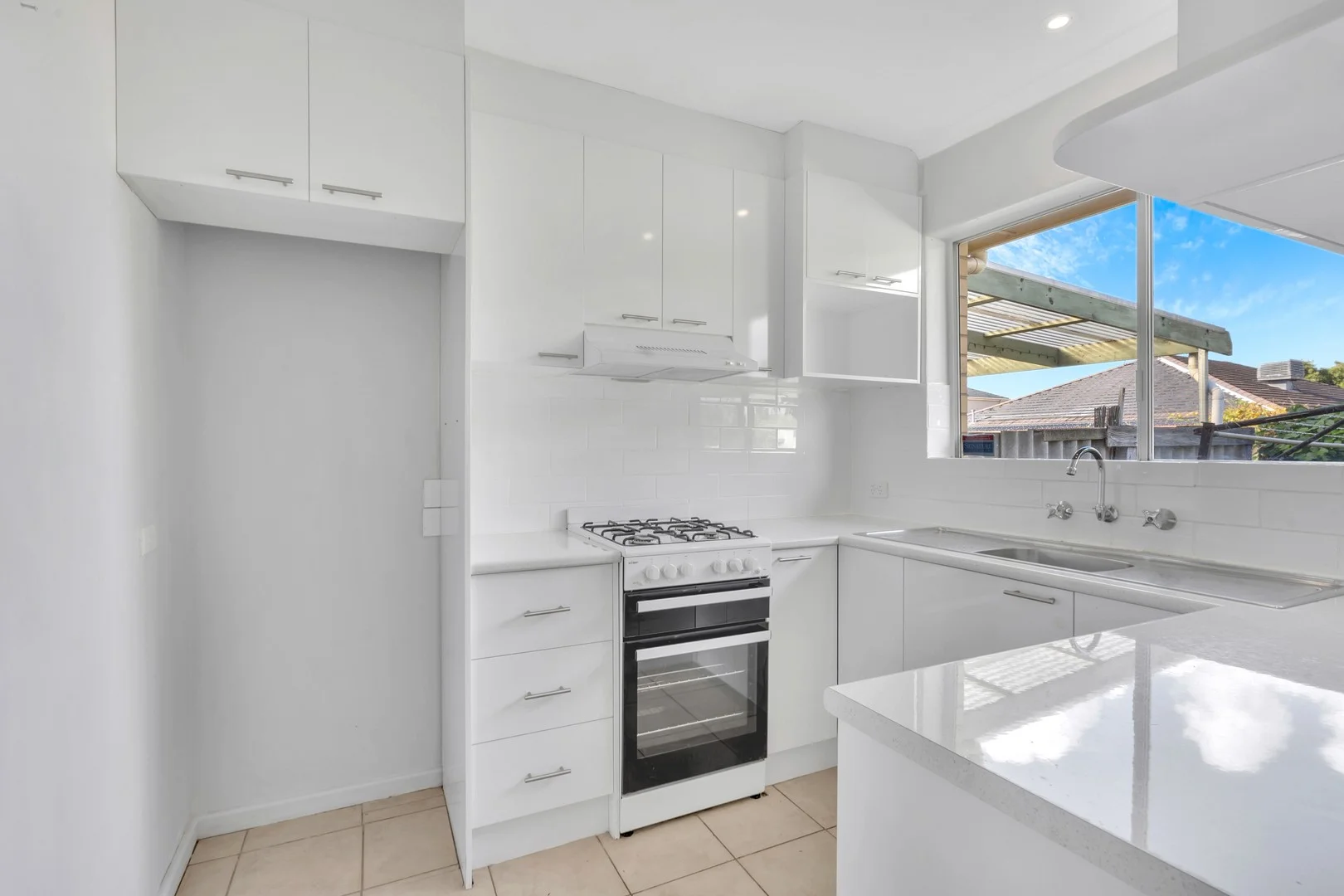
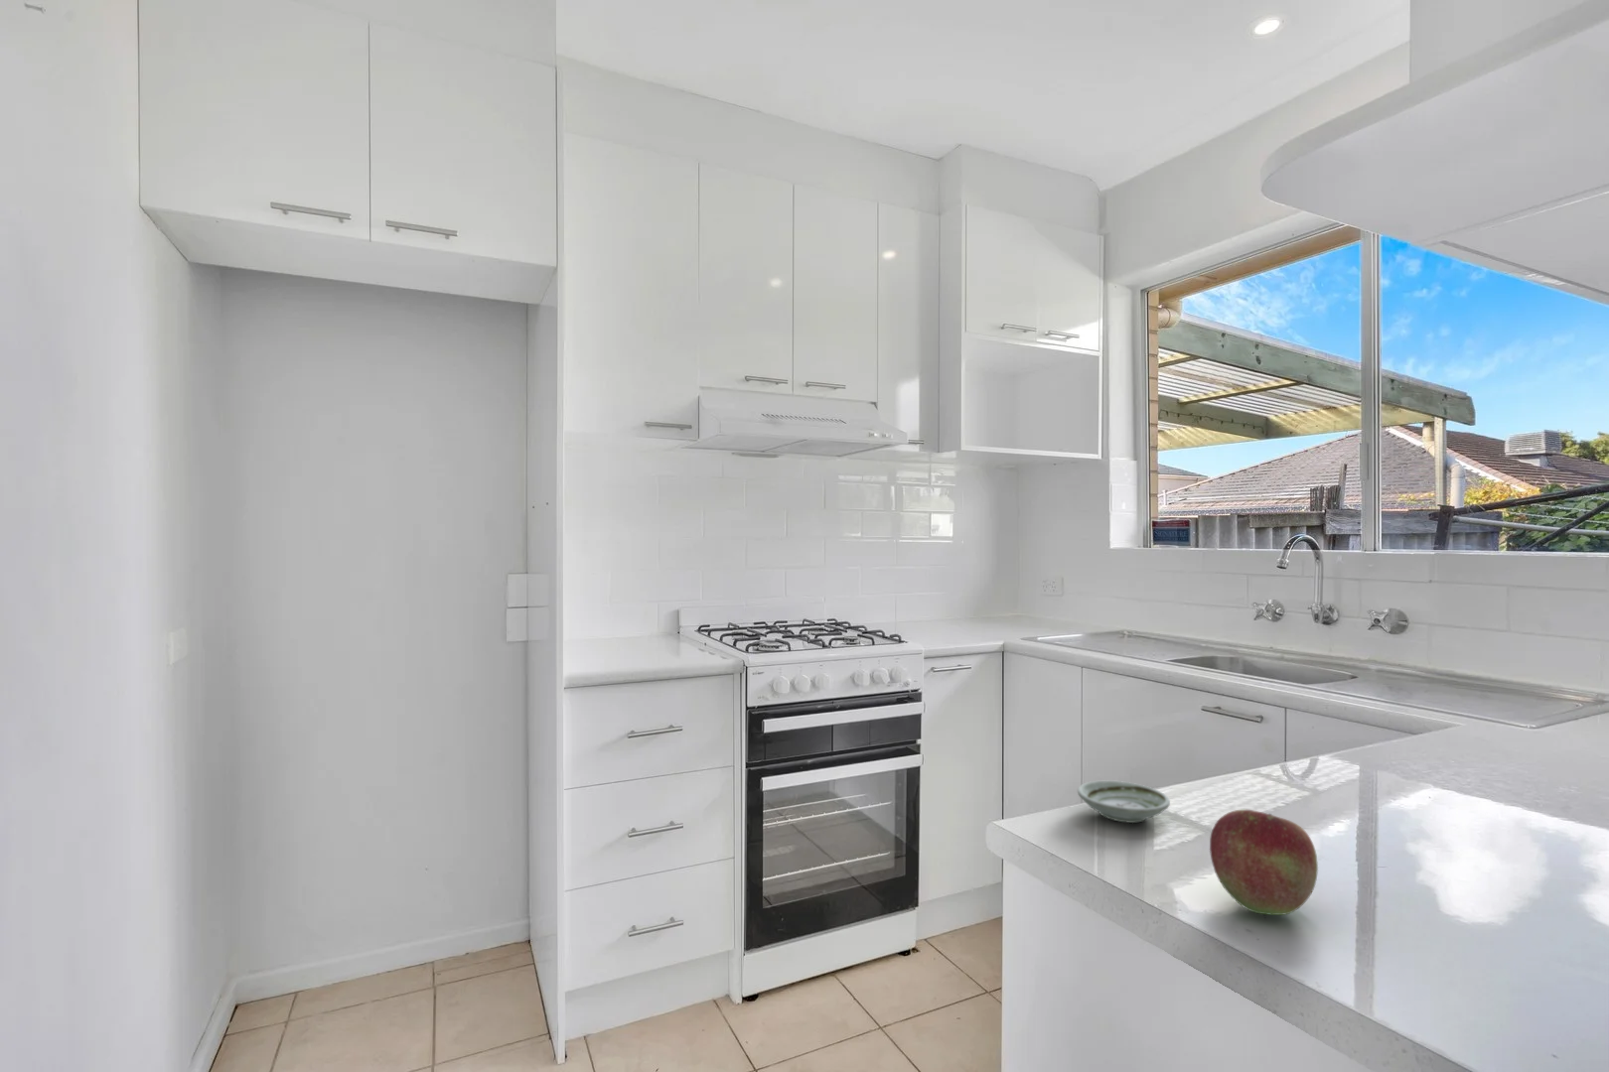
+ fruit [1209,809,1319,916]
+ saucer [1076,780,1171,824]
